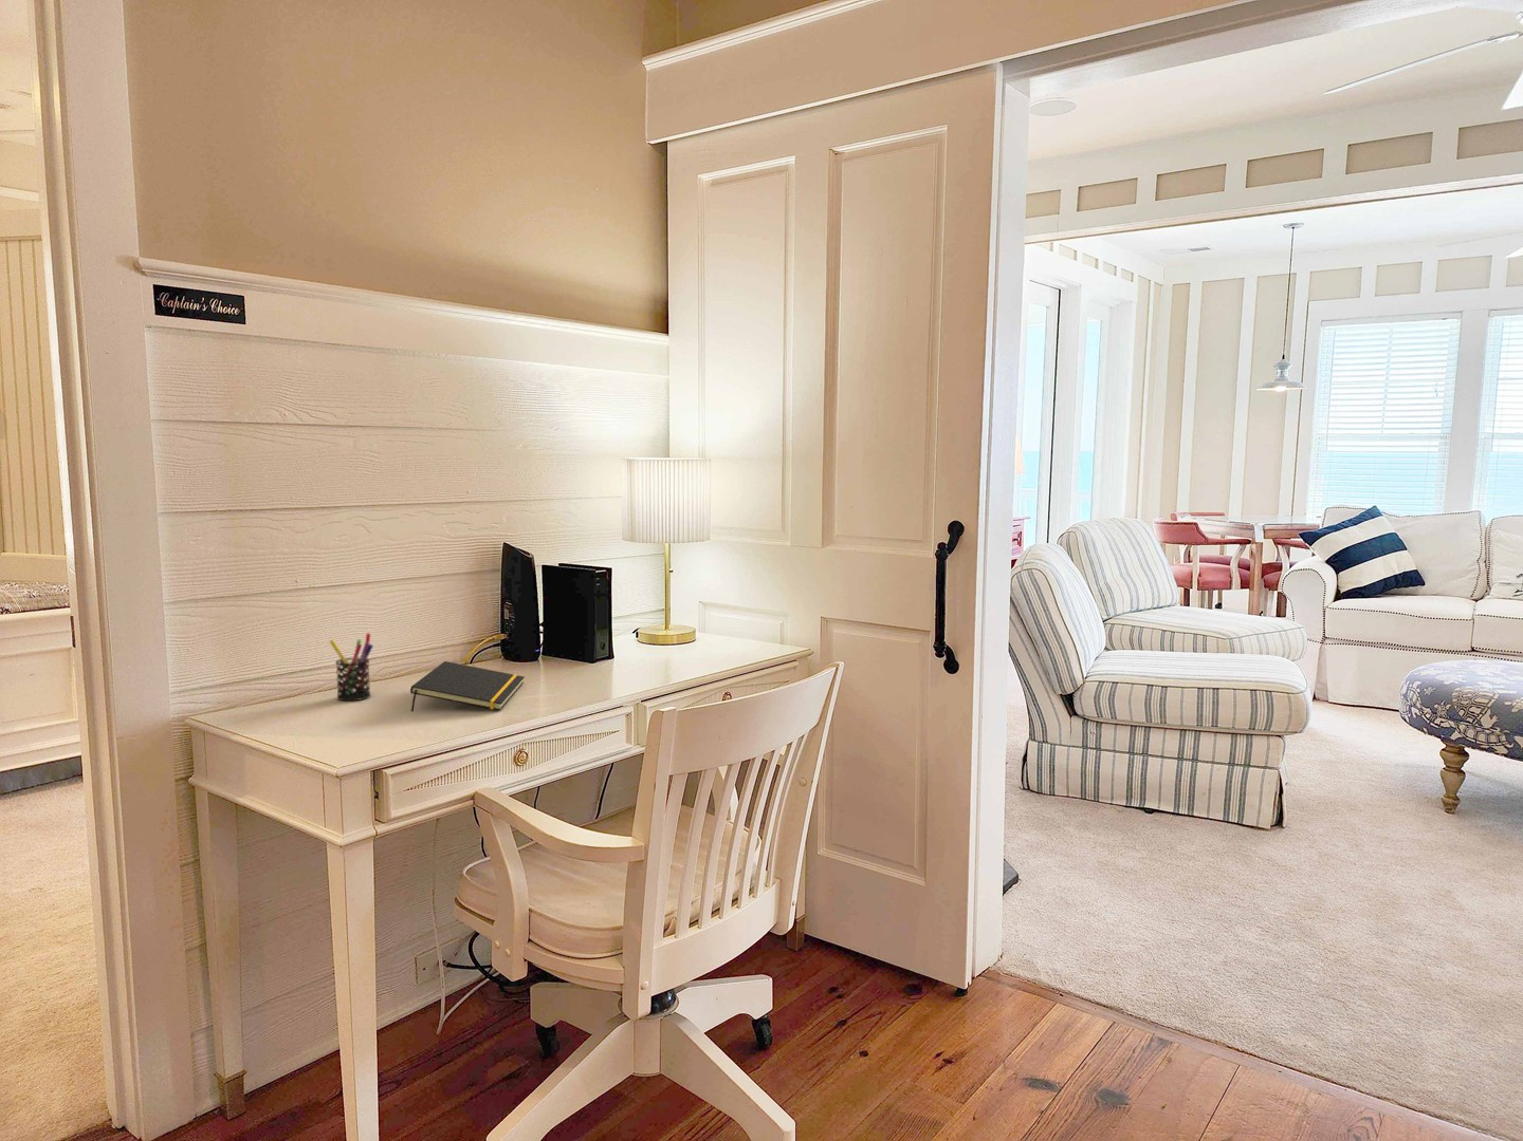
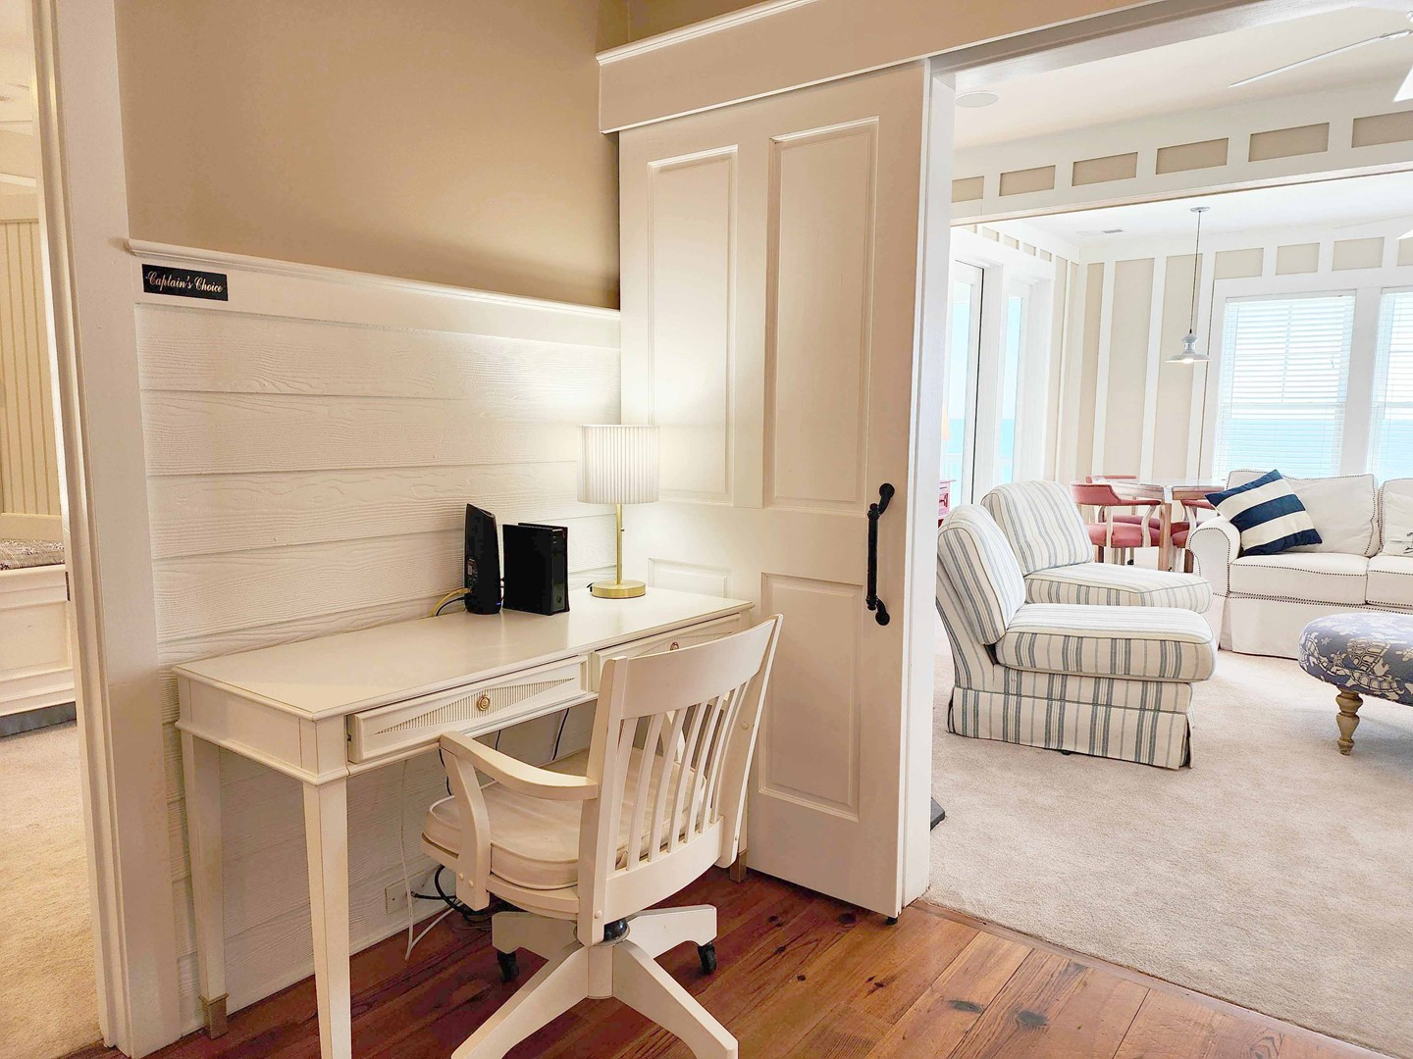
- pen holder [327,632,374,701]
- notepad [409,660,525,713]
